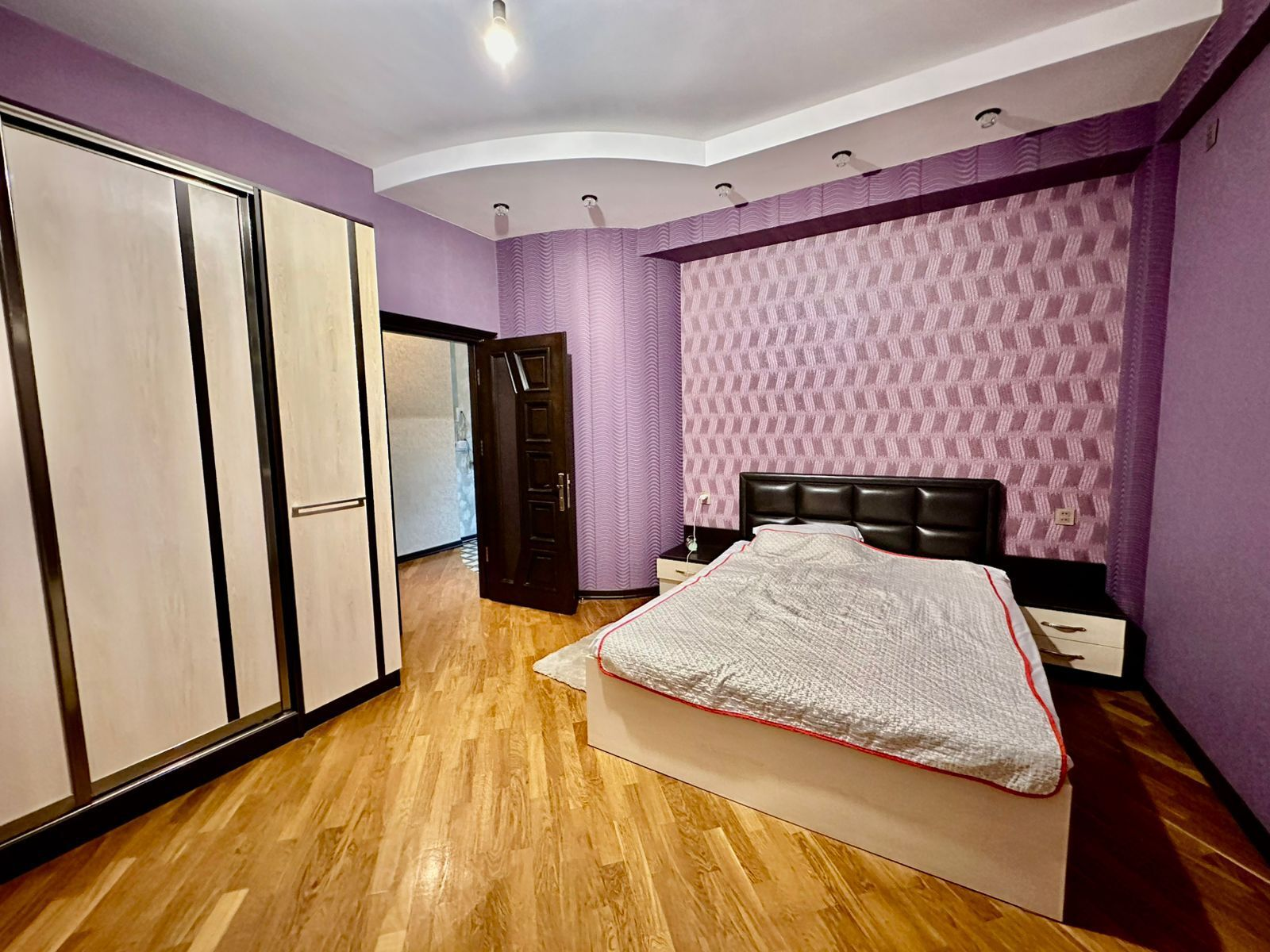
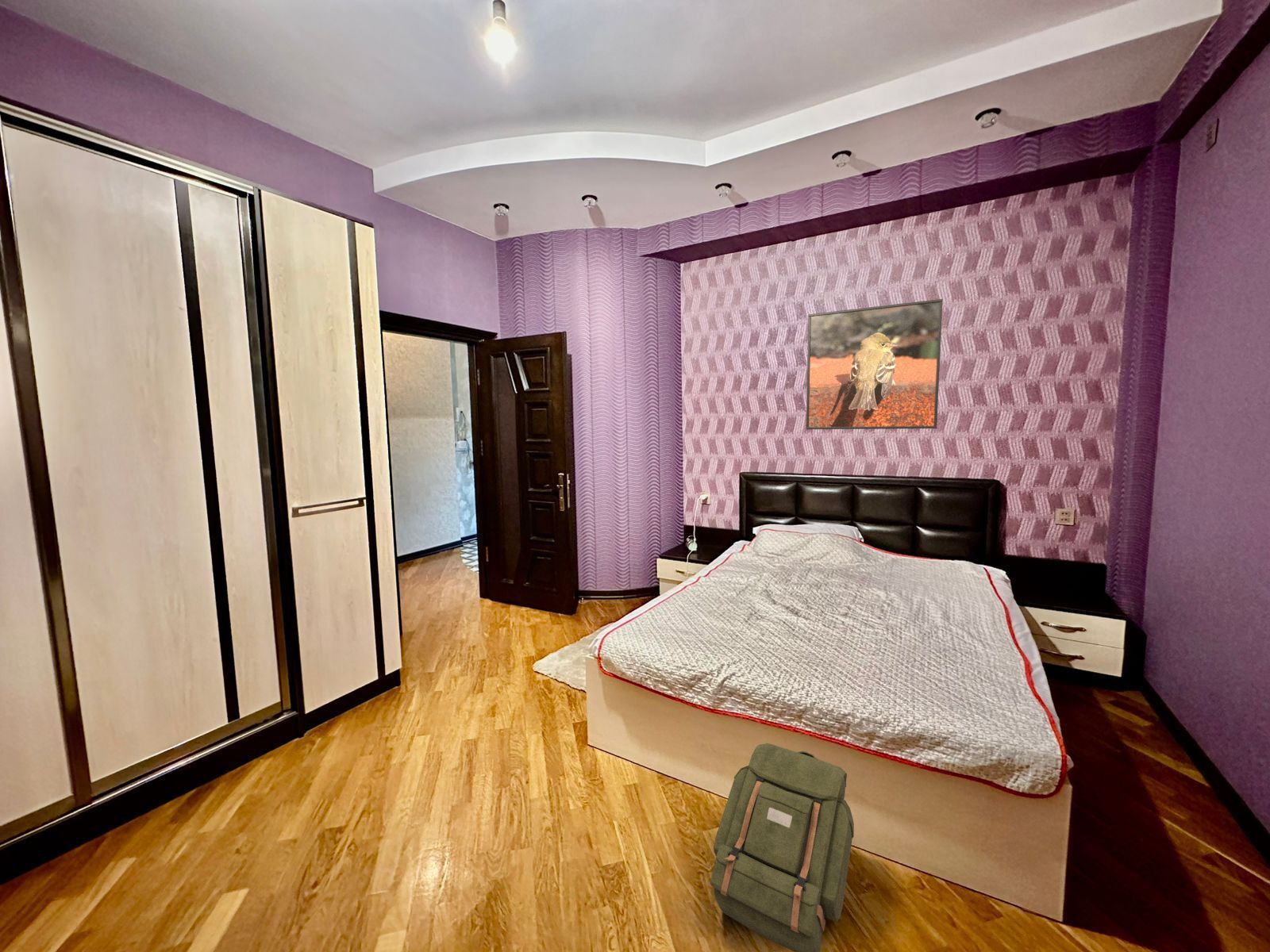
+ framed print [806,298,944,430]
+ backpack [710,743,855,952]
